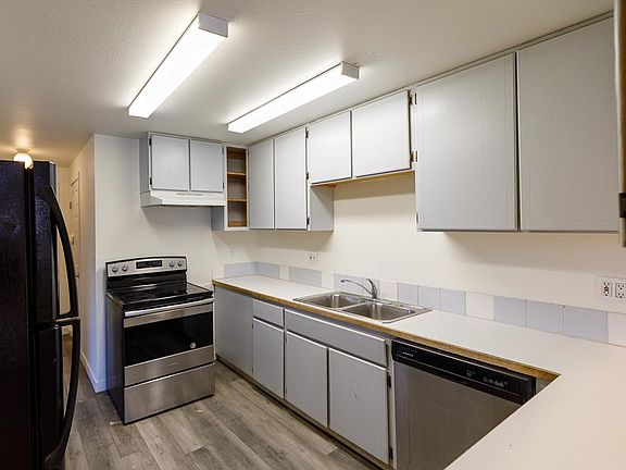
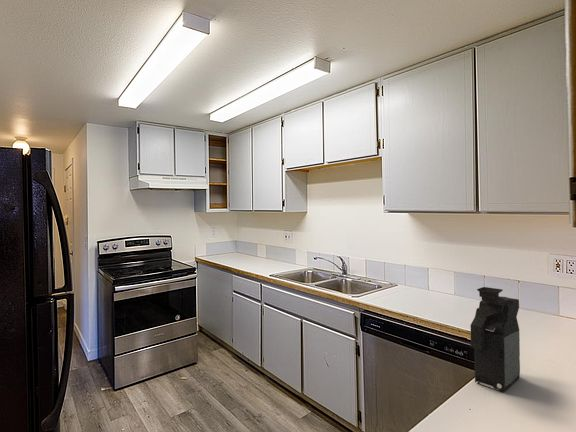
+ coffee maker [469,286,521,393]
